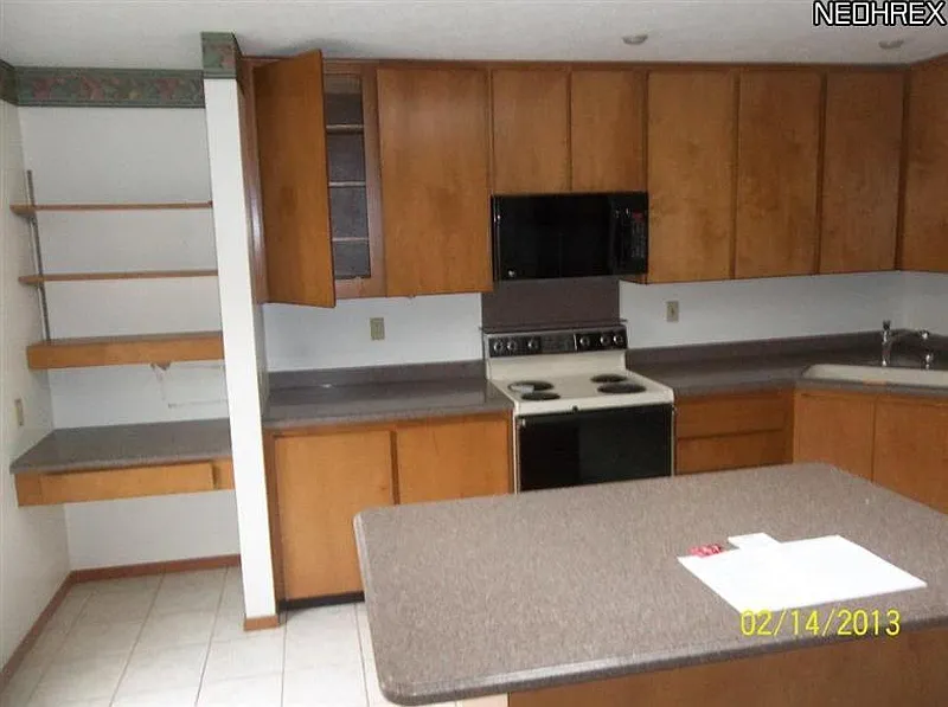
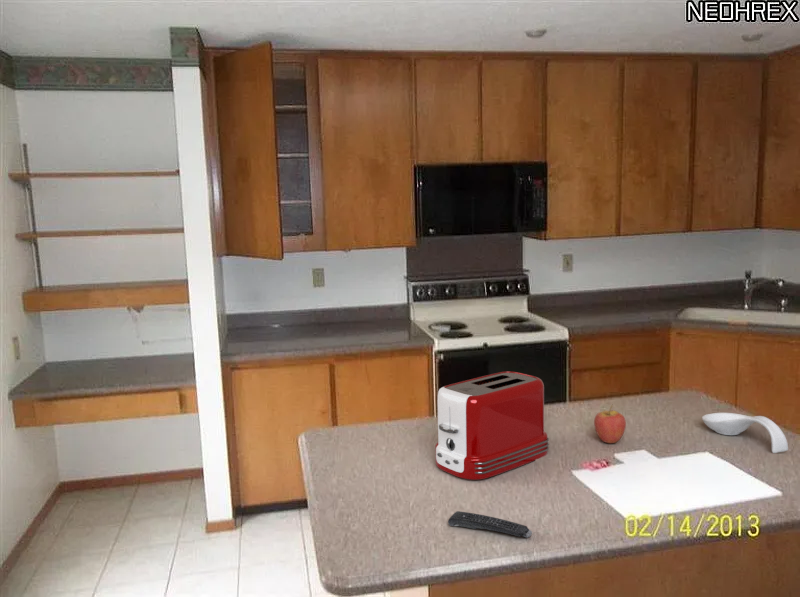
+ remote control [447,510,533,539]
+ spoon rest [701,412,789,454]
+ toaster [434,370,550,481]
+ fruit [593,404,627,444]
